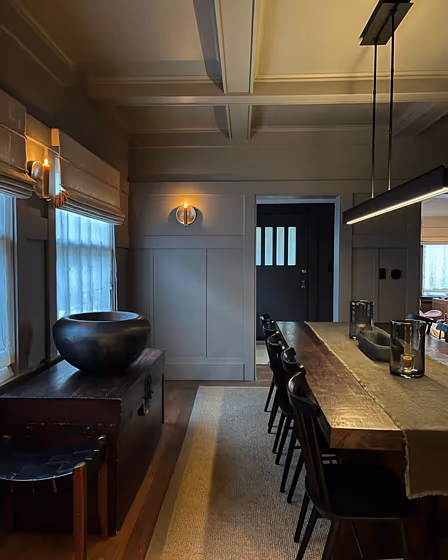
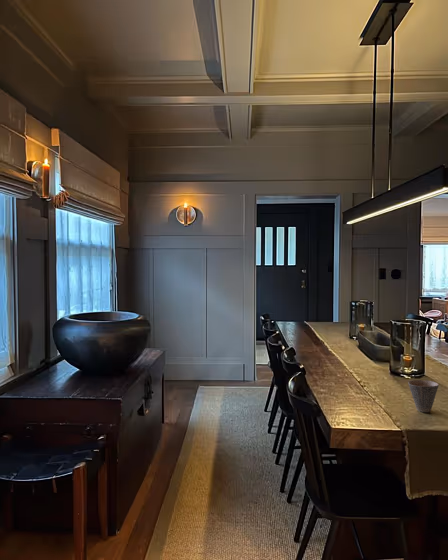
+ cup [407,379,440,413]
